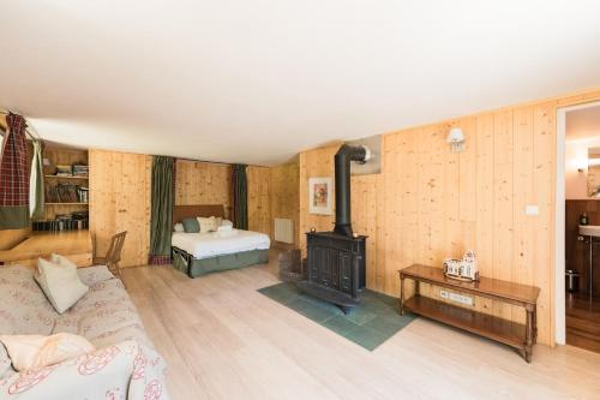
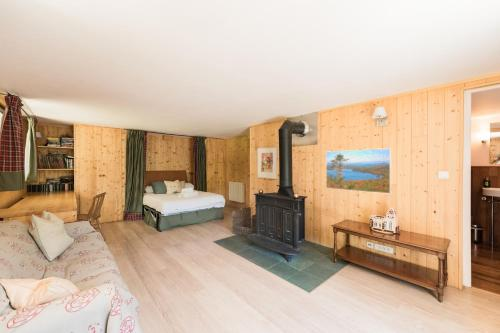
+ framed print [325,147,392,195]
